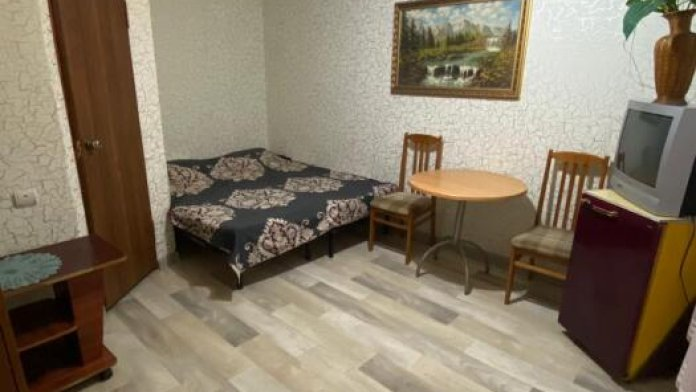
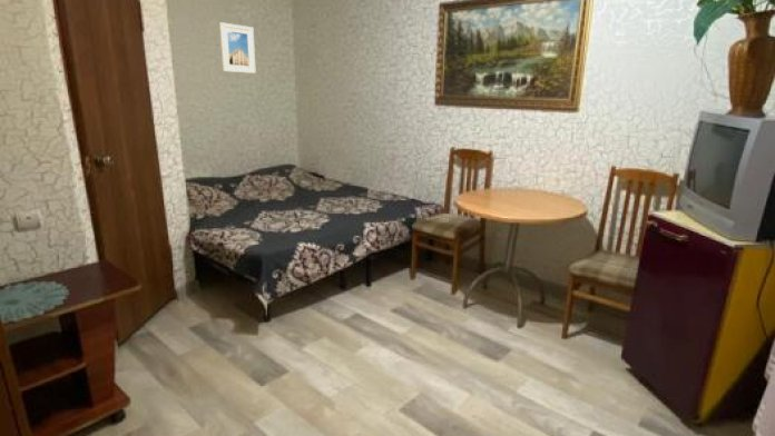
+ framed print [218,21,257,75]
